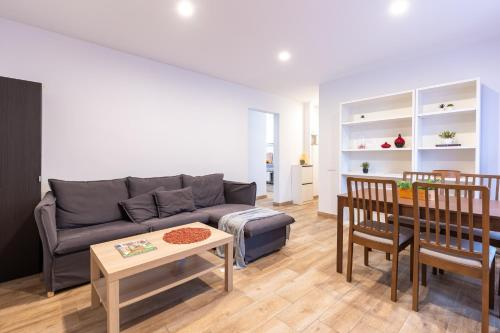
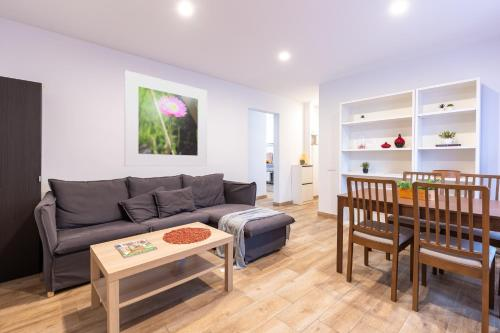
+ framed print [123,69,208,167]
